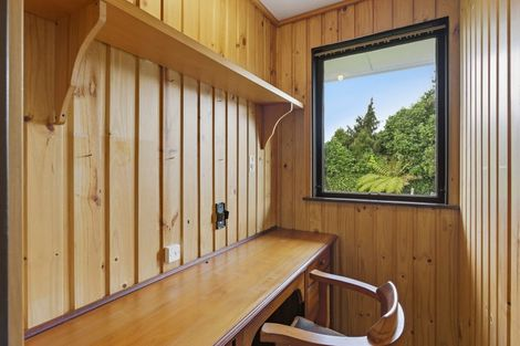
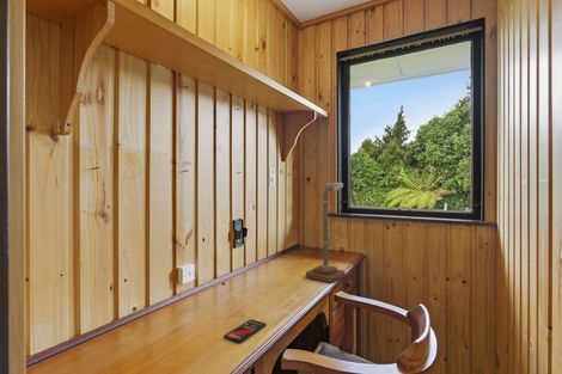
+ desk lamp [305,182,347,283]
+ smartphone [222,318,267,344]
